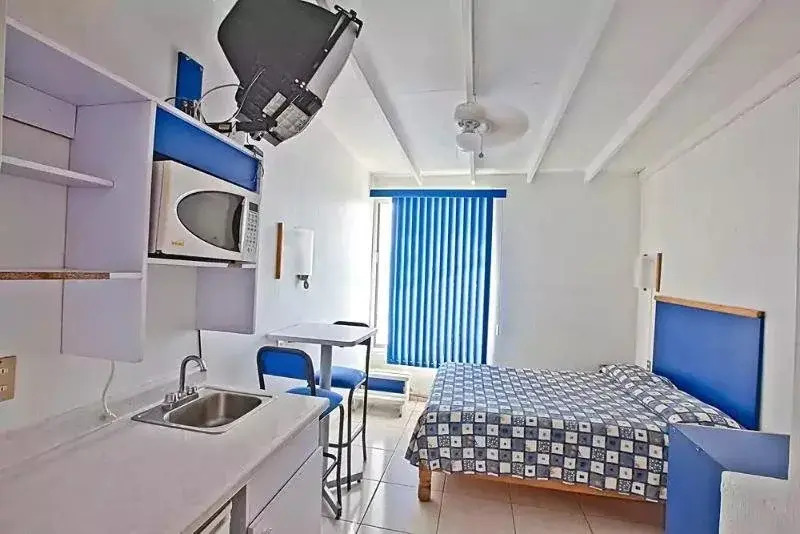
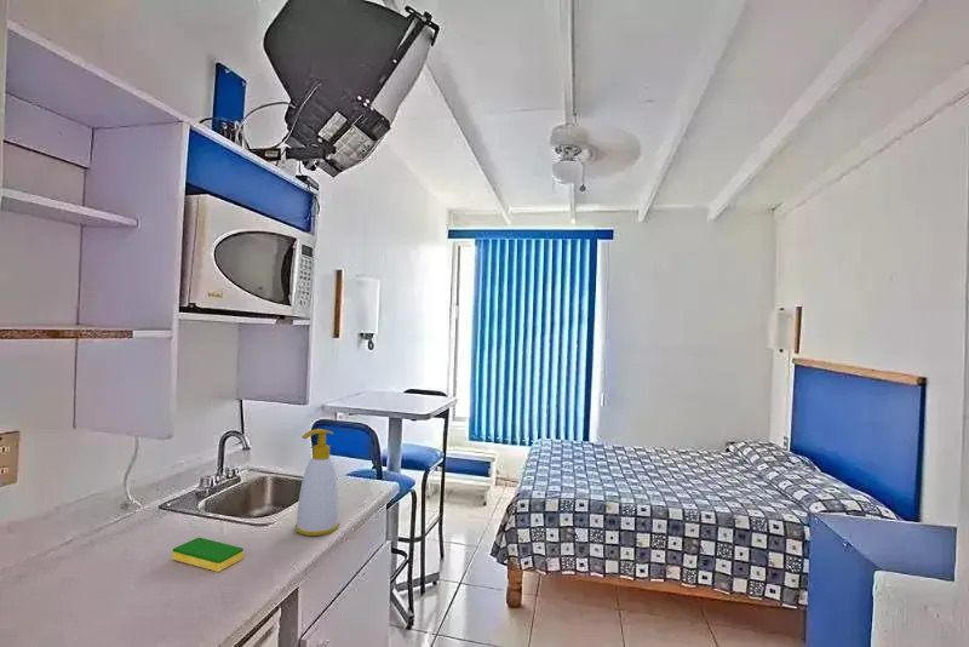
+ soap bottle [294,428,340,537]
+ dish sponge [171,537,245,573]
